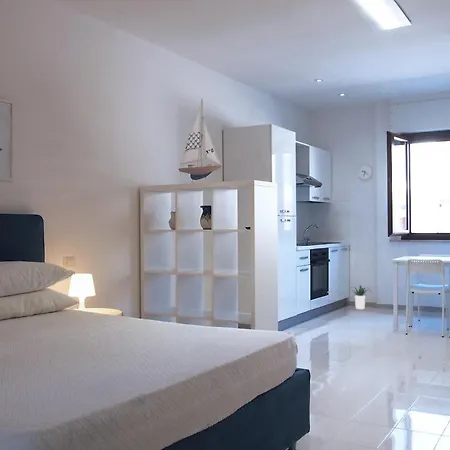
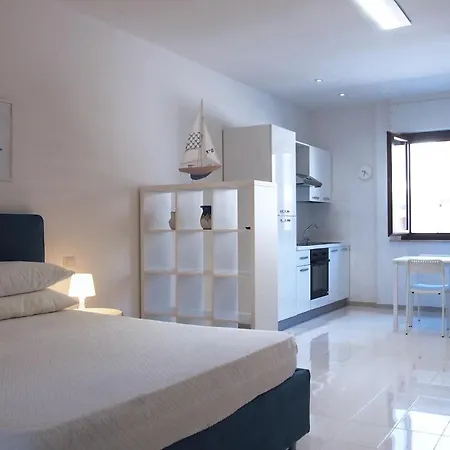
- potted plant [348,284,371,310]
